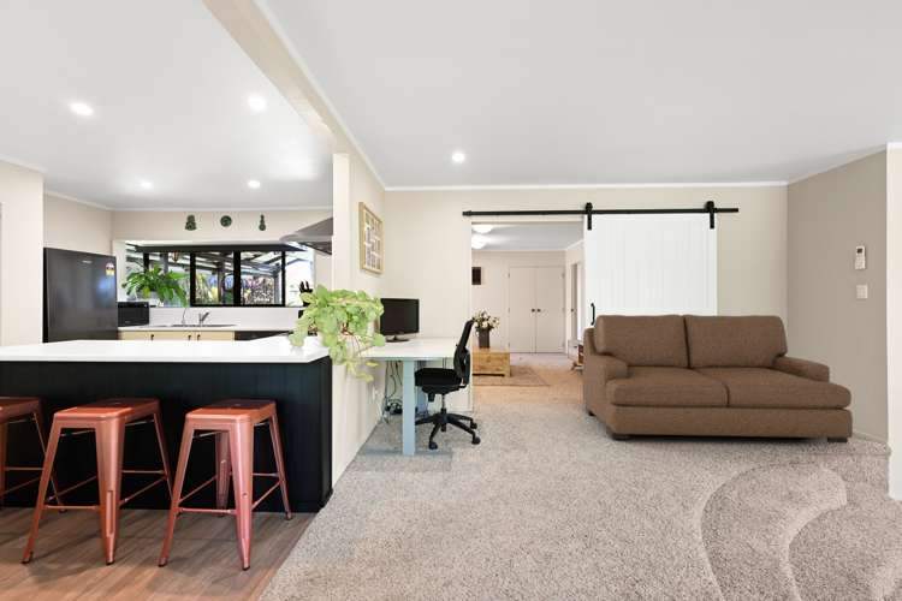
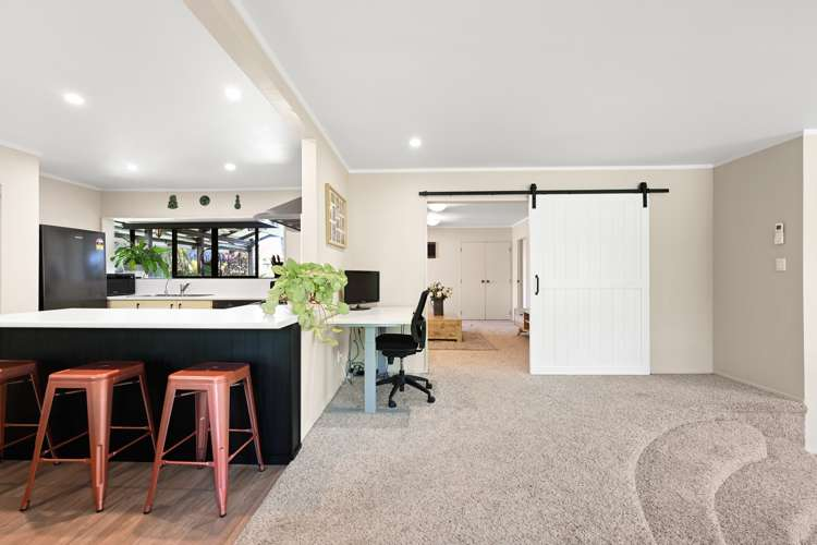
- sofa [582,314,854,445]
